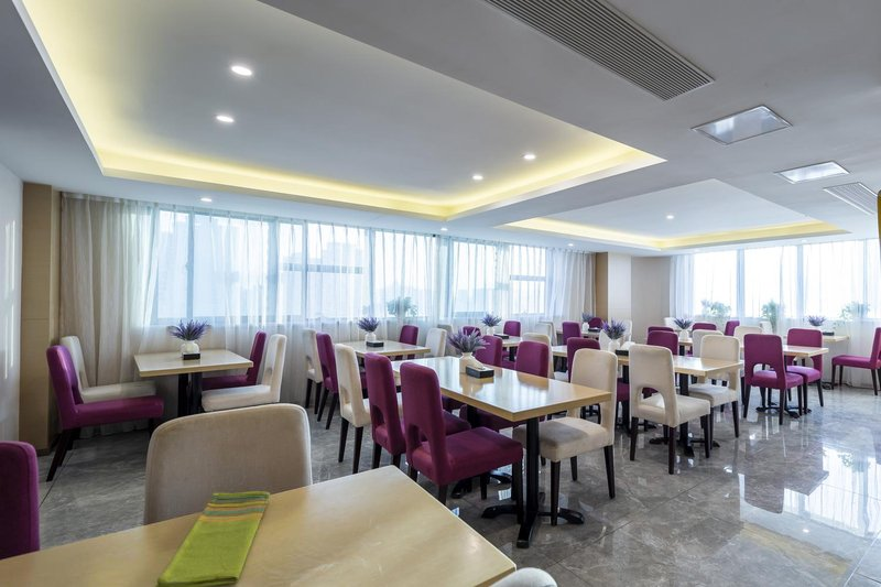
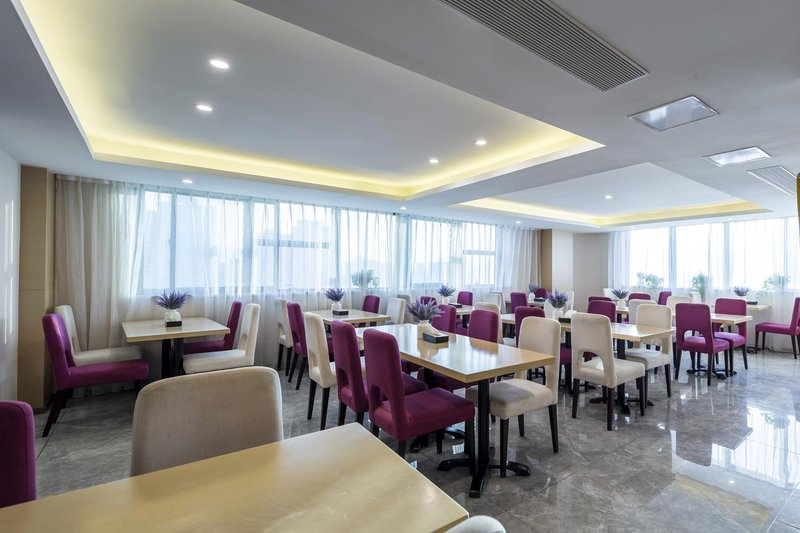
- dish towel [154,490,271,587]
